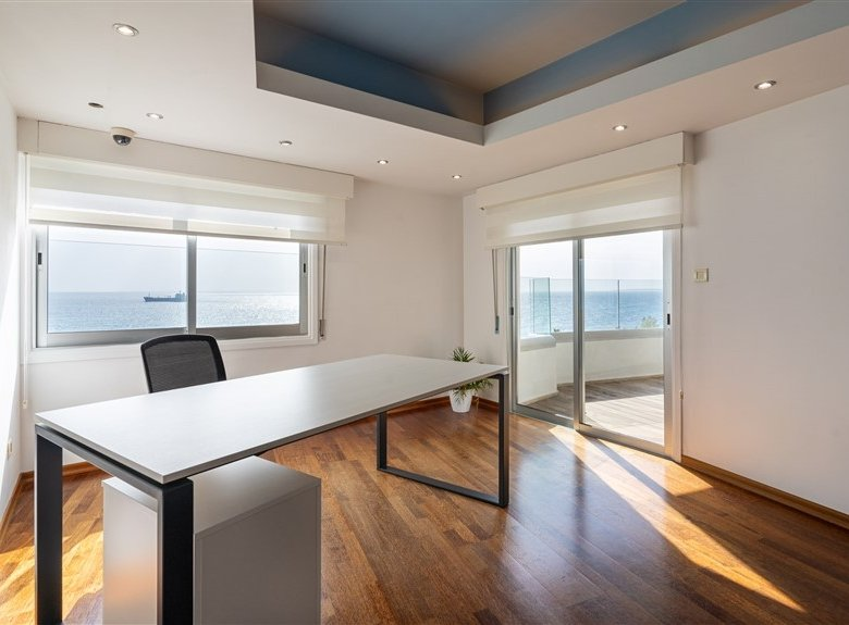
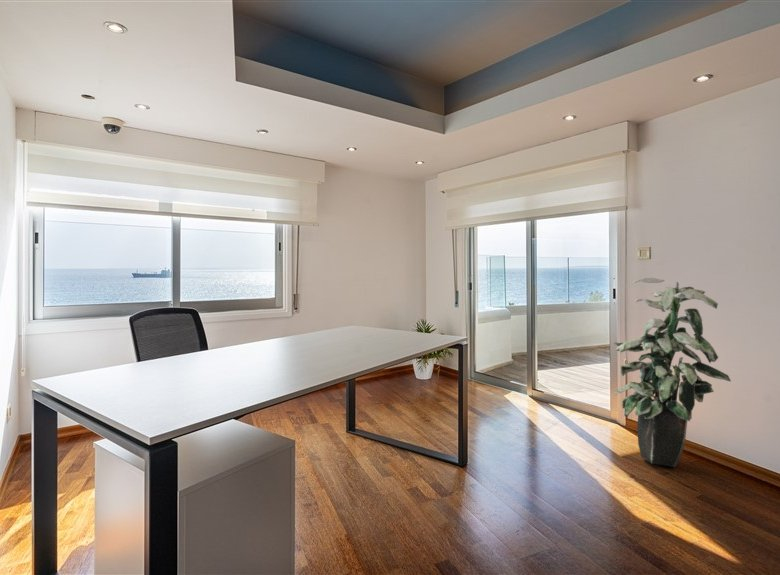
+ indoor plant [613,277,732,468]
